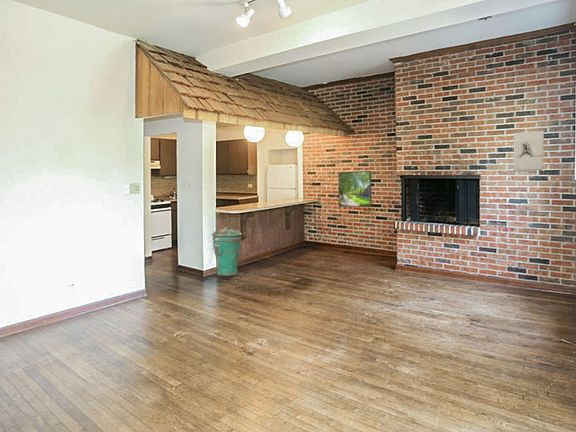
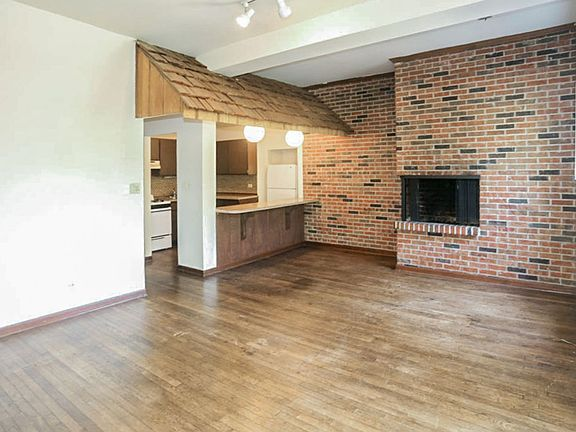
- trash can [211,226,243,277]
- wall sculpture [512,130,545,172]
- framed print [338,170,372,208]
